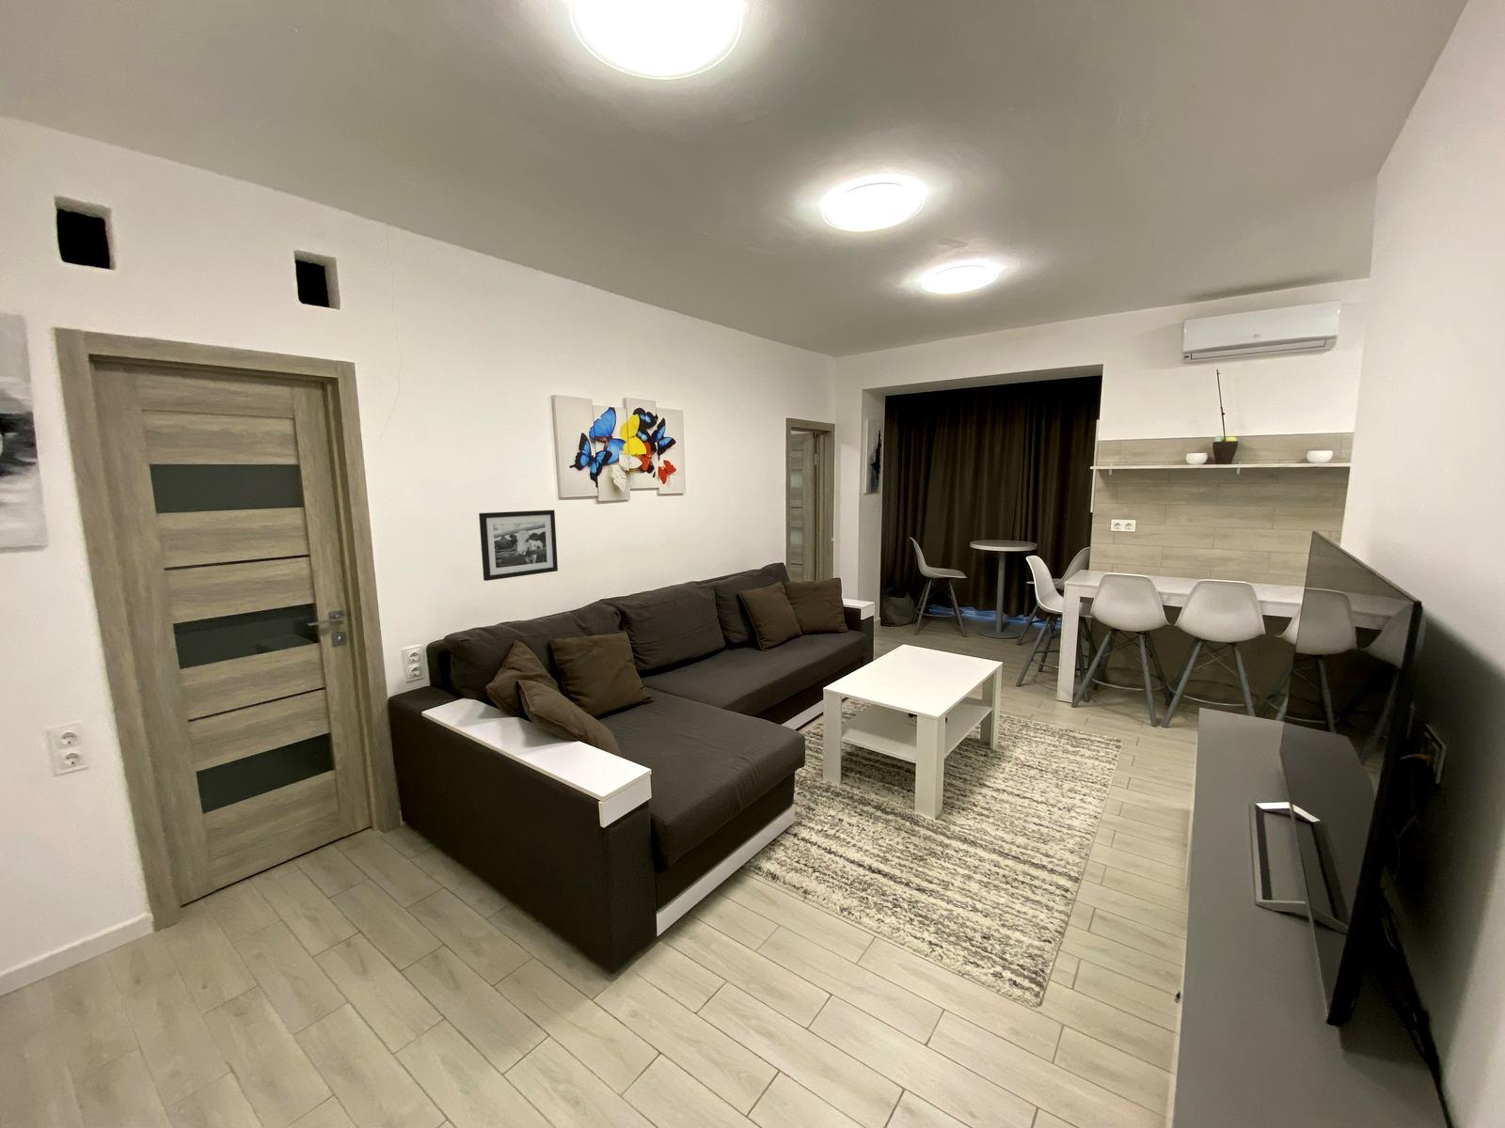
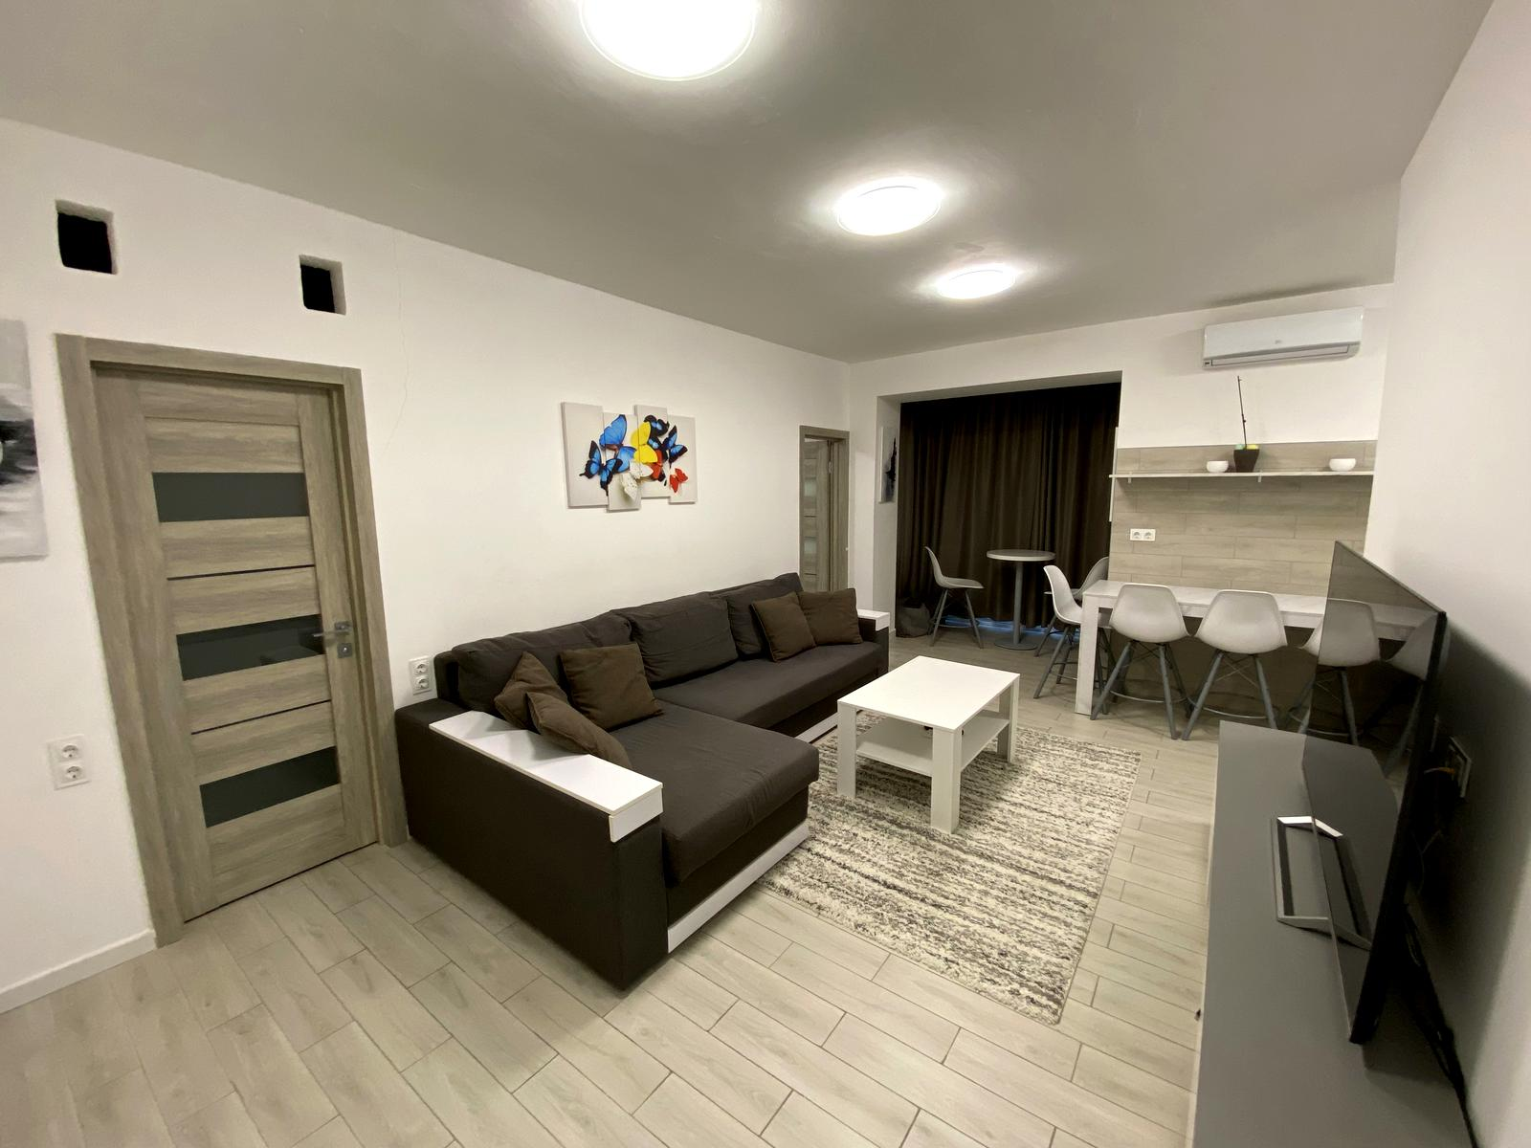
- picture frame [478,509,558,582]
